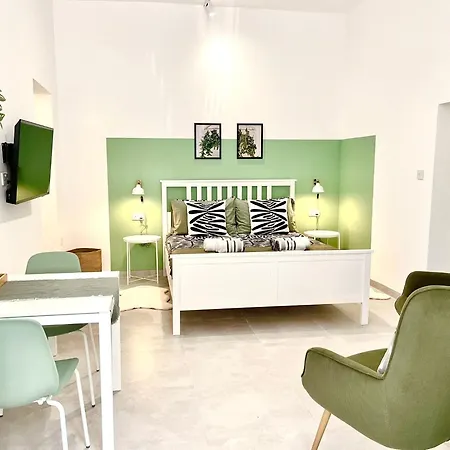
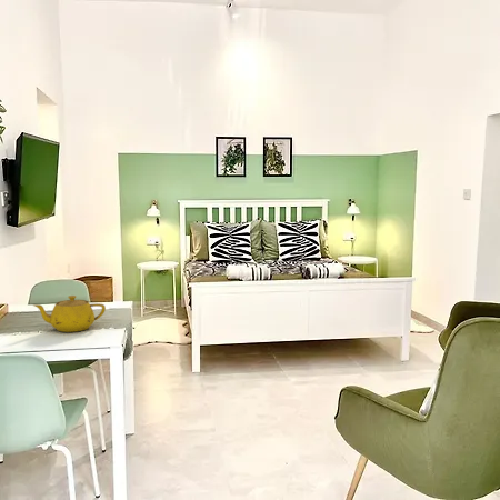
+ teapot [32,294,107,333]
